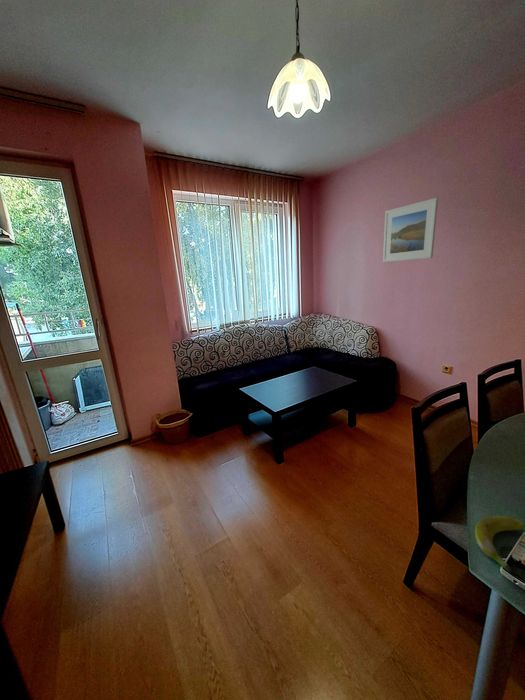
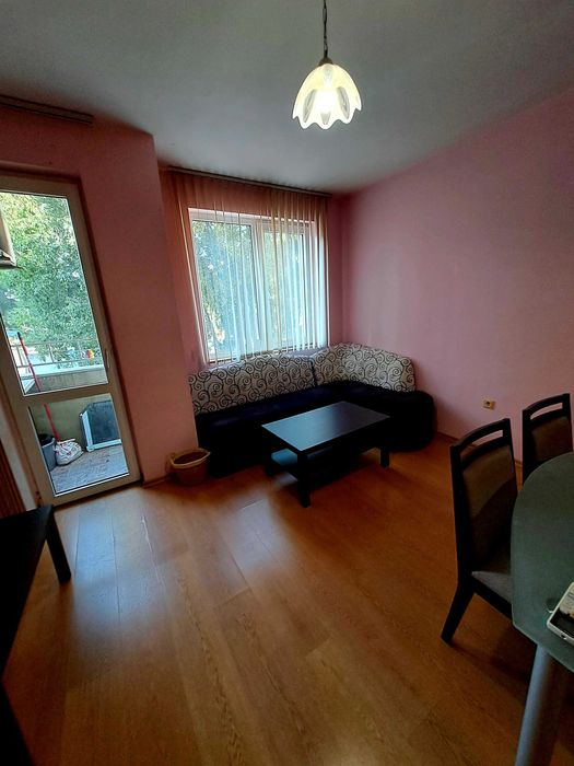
- banana [474,515,525,576]
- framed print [382,197,439,263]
